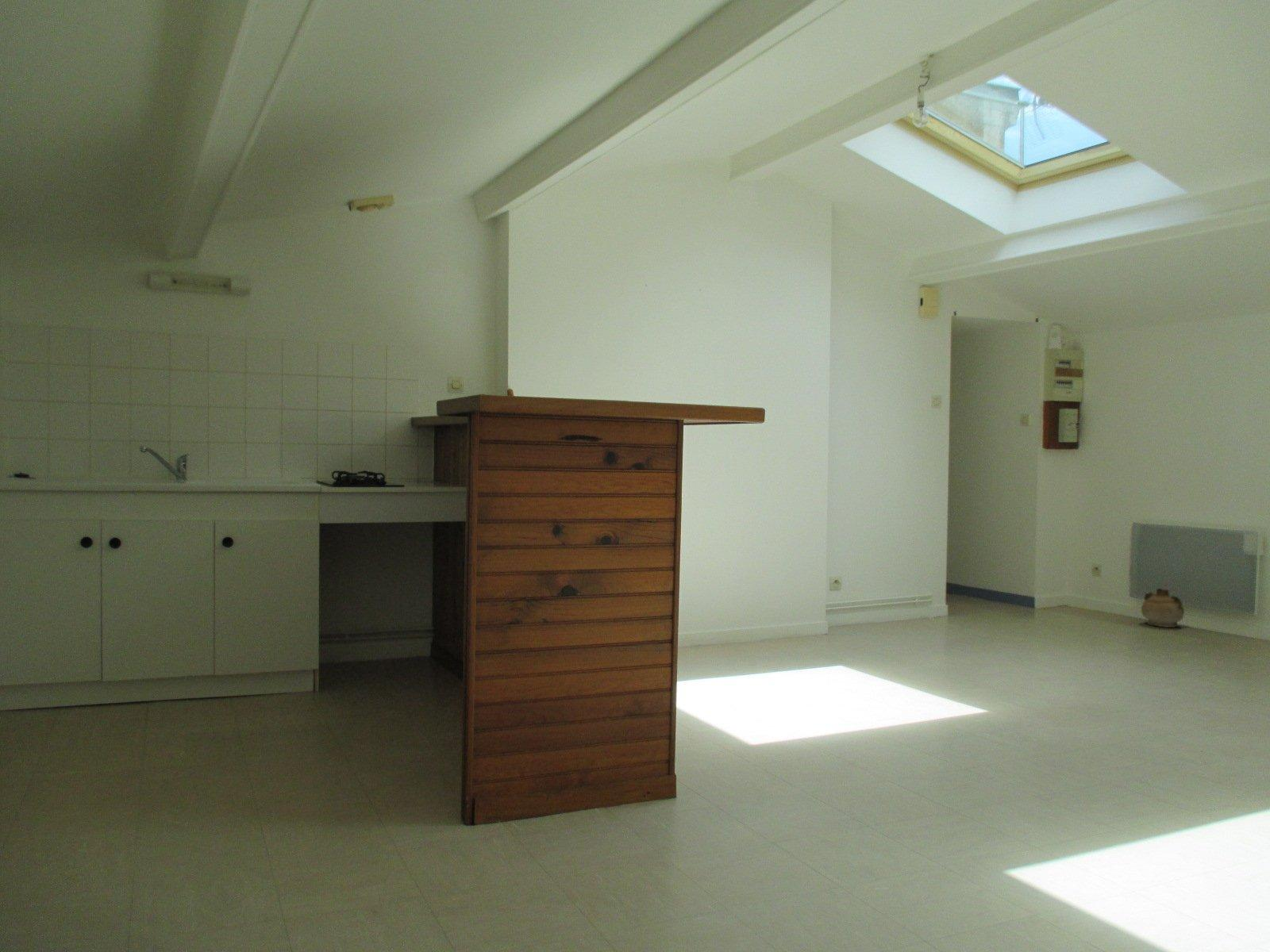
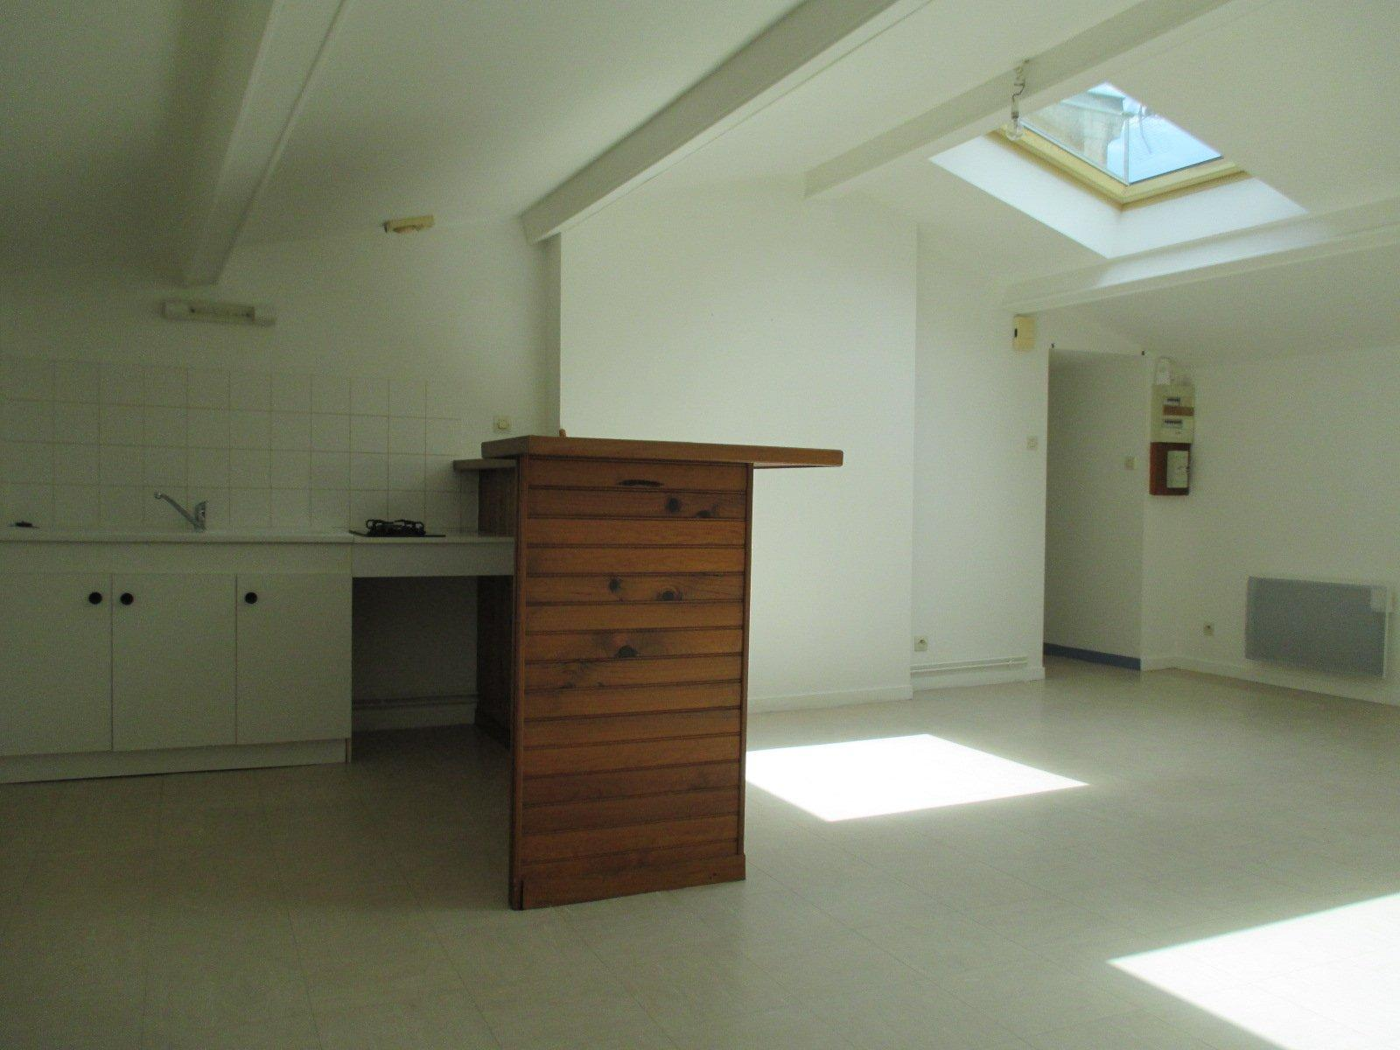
- ceramic jug [1141,587,1185,628]
